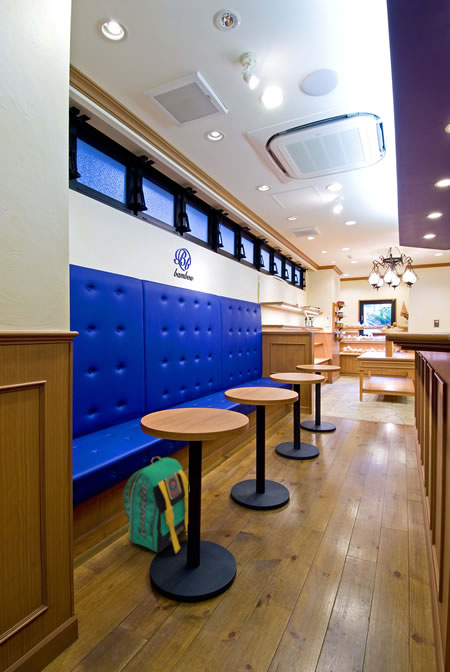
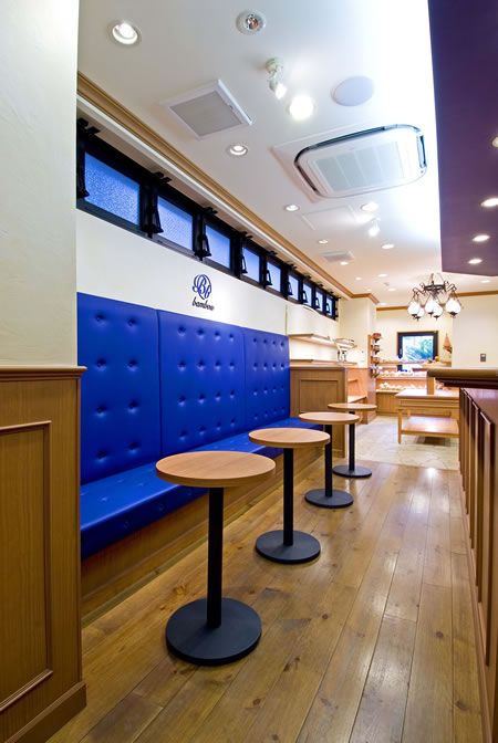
- backpack [122,456,189,554]
